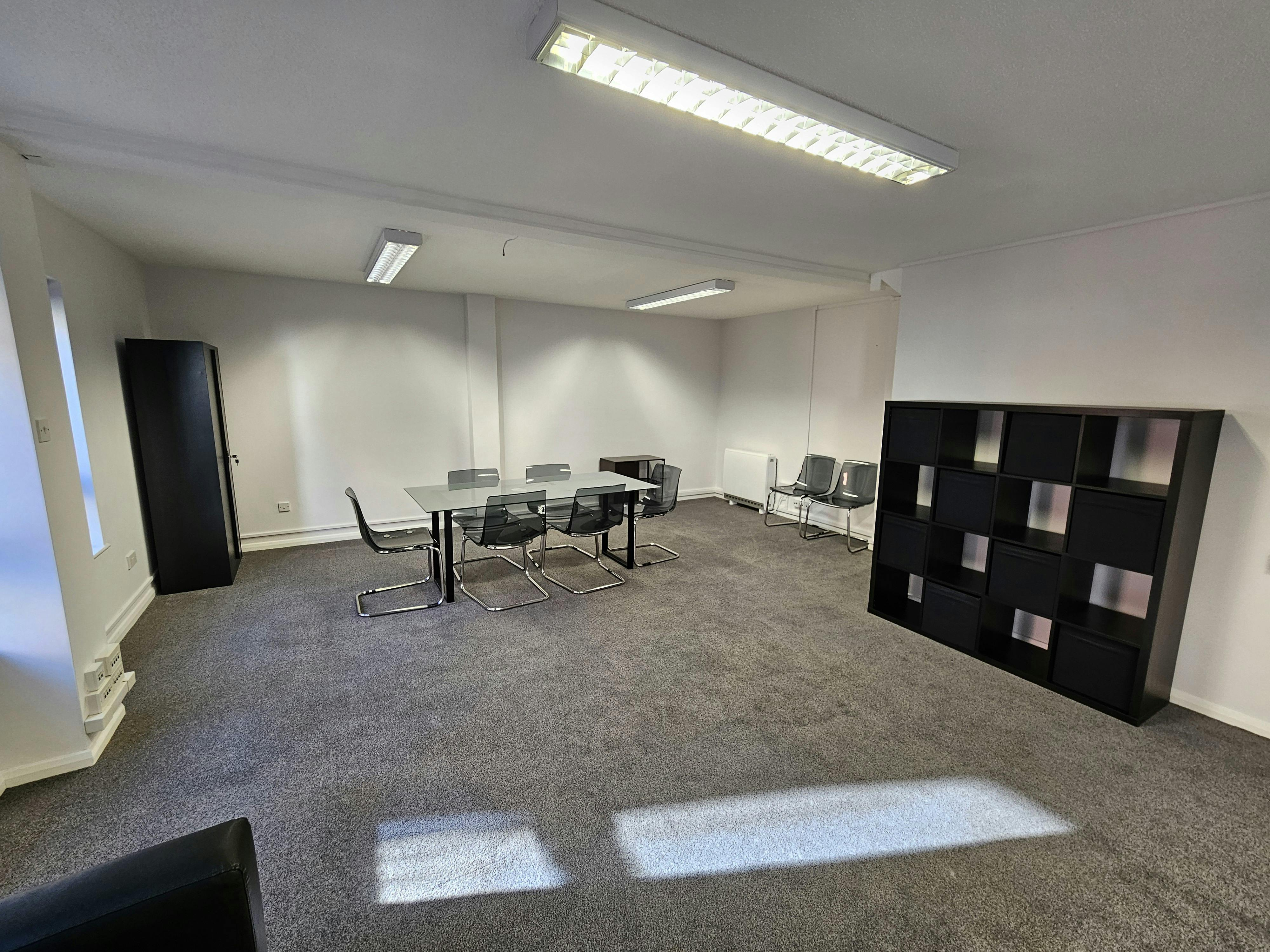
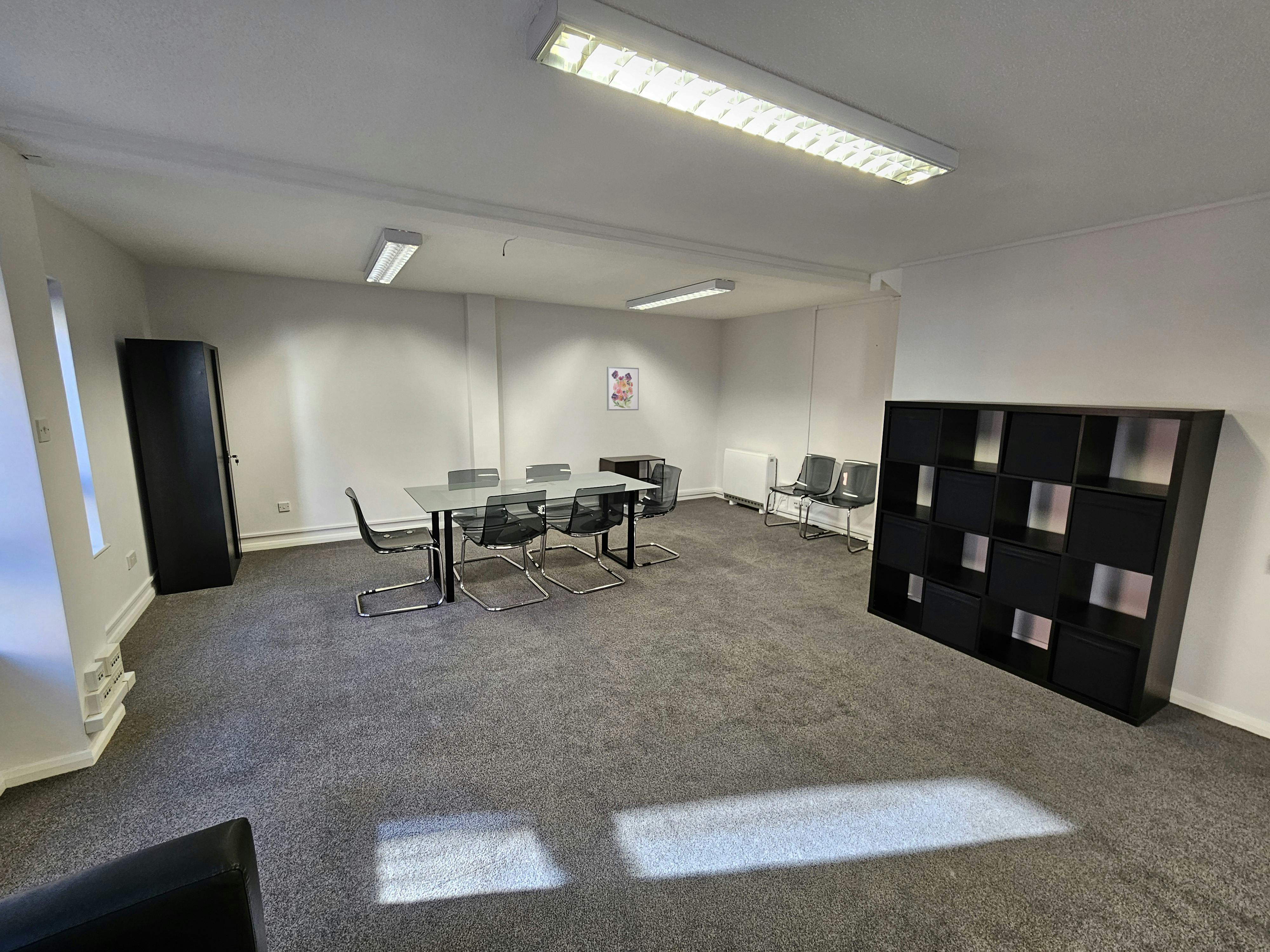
+ wall art [606,366,639,411]
